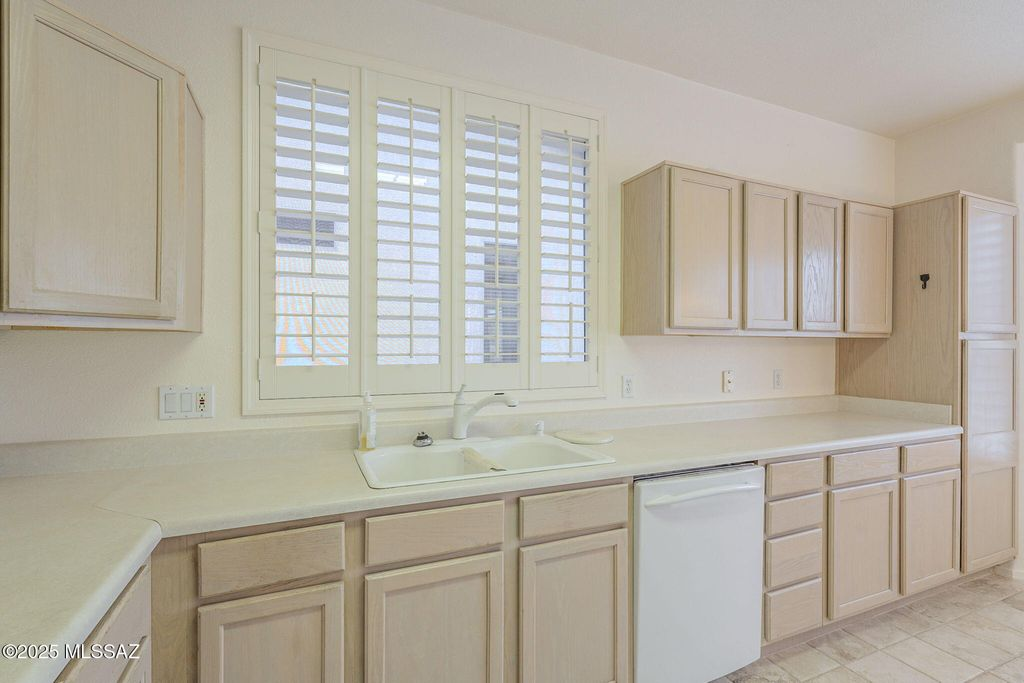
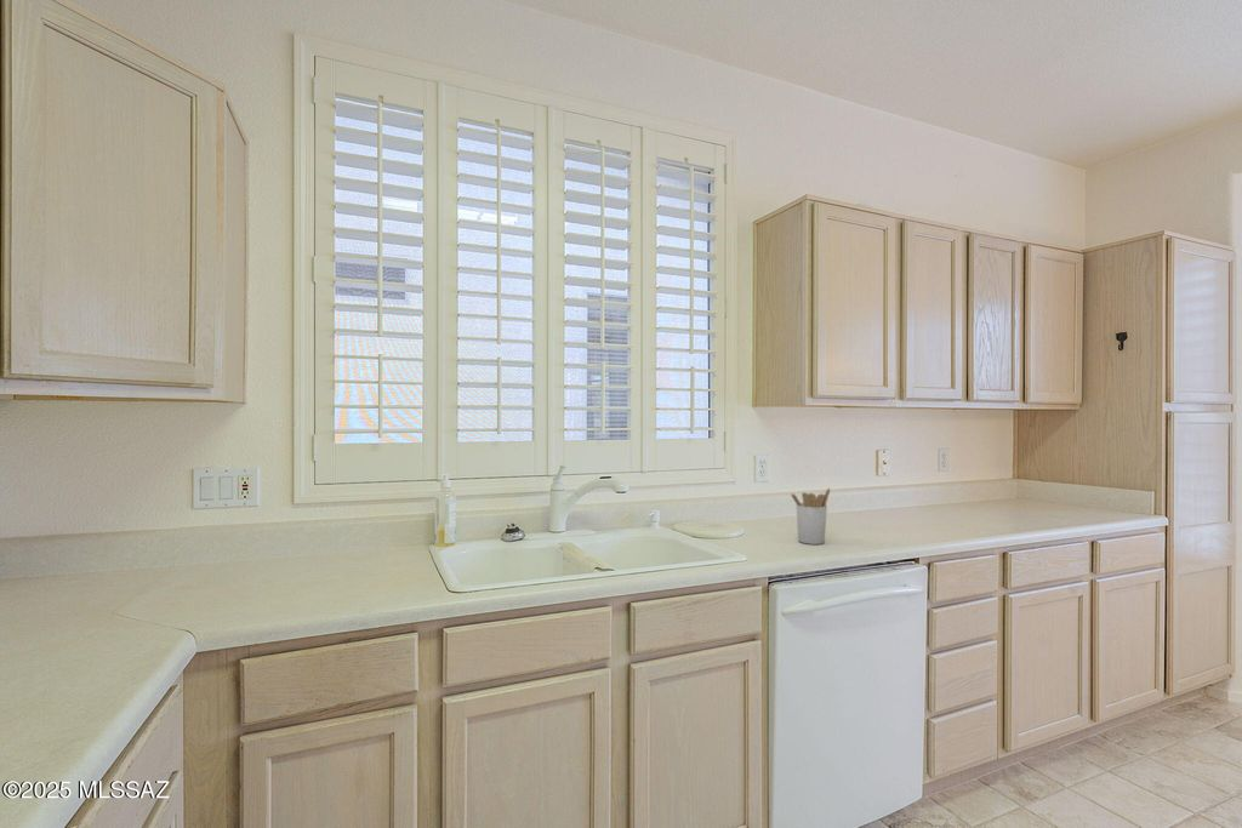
+ utensil holder [790,487,831,546]
